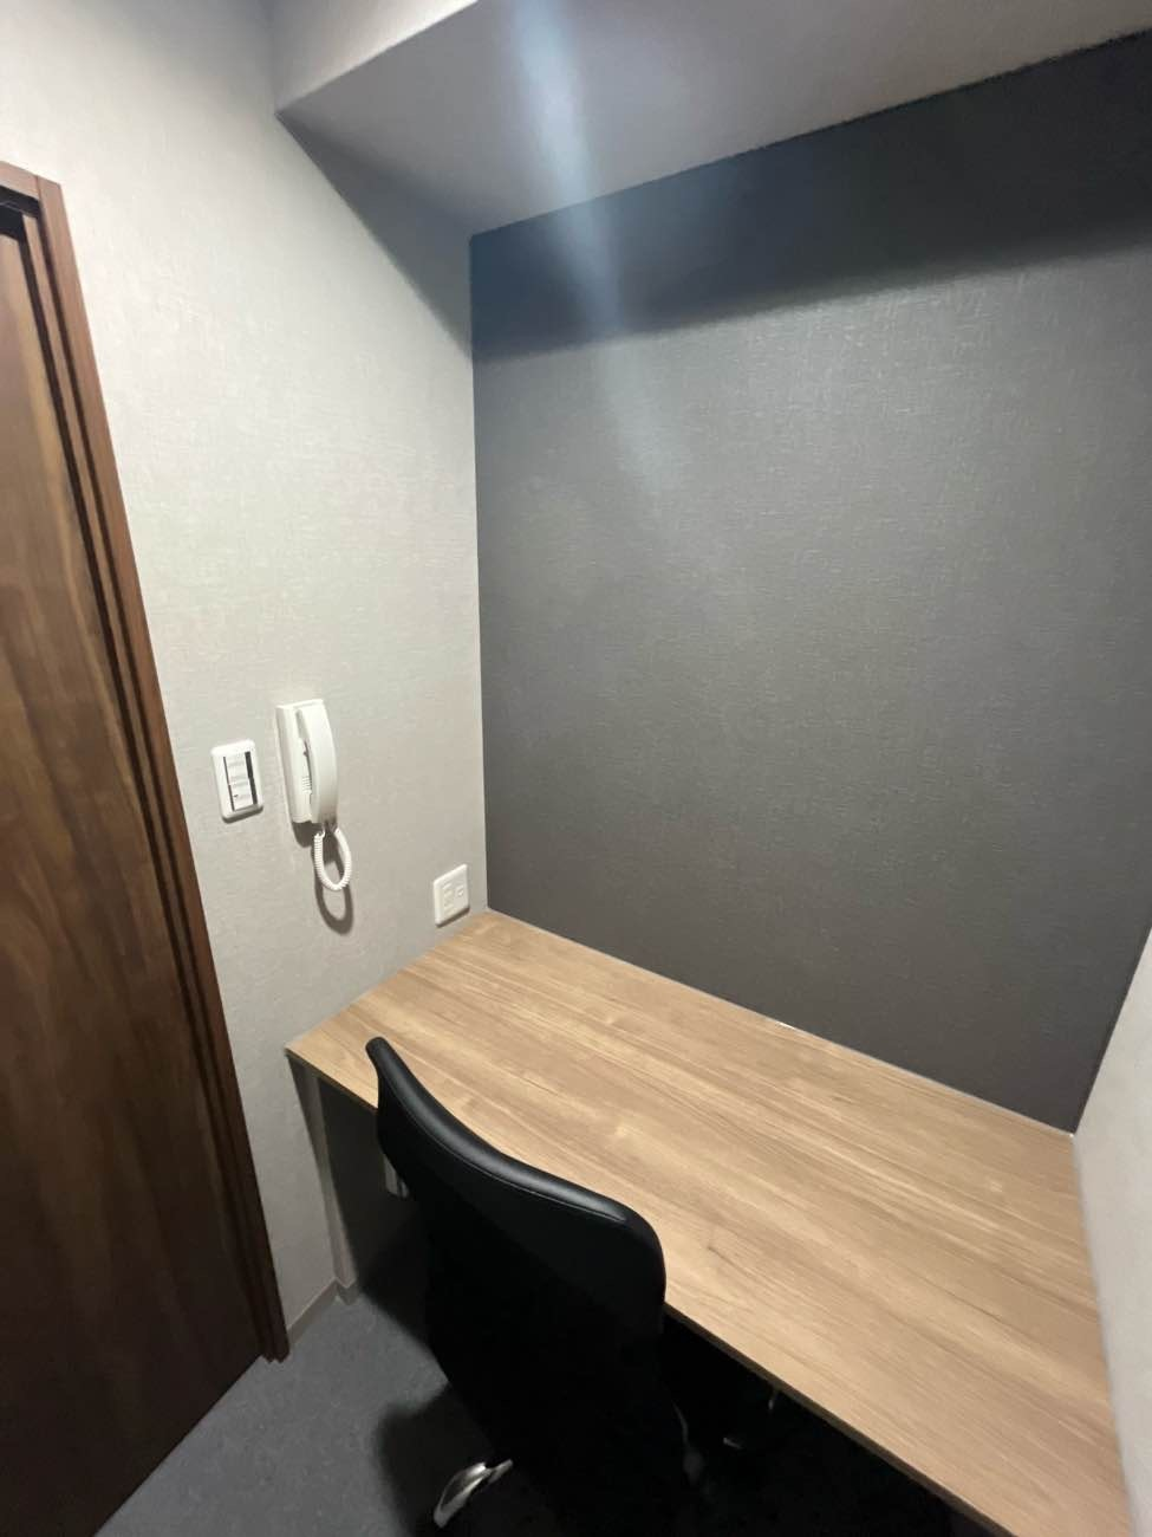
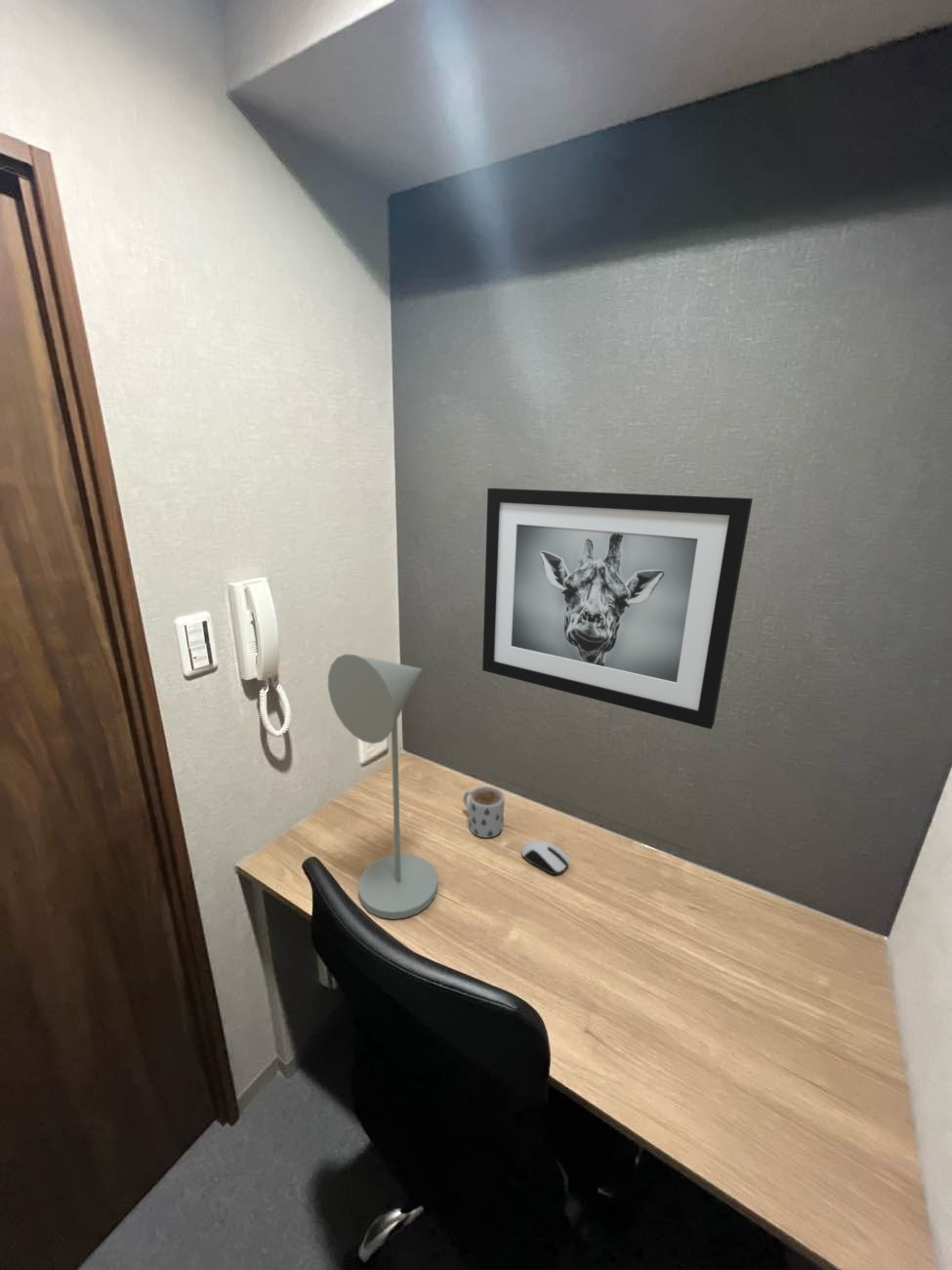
+ wall art [481,487,754,730]
+ desk lamp [327,654,438,920]
+ computer mouse [520,839,570,875]
+ mug [462,785,506,838]
